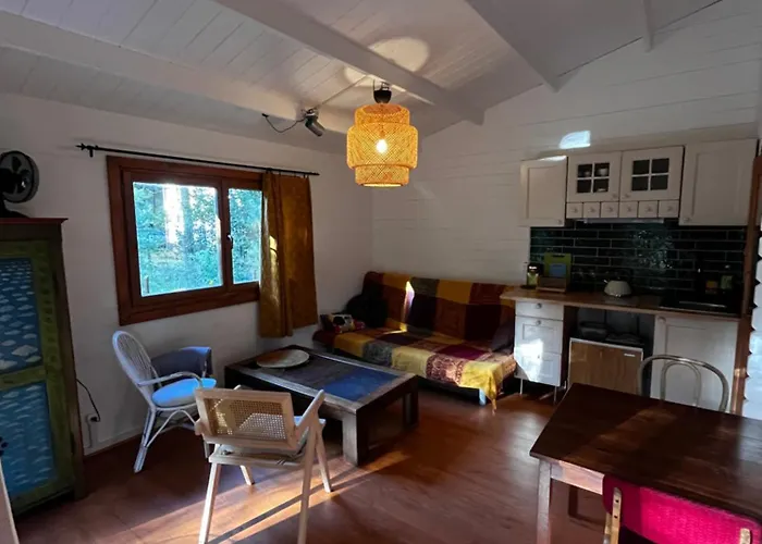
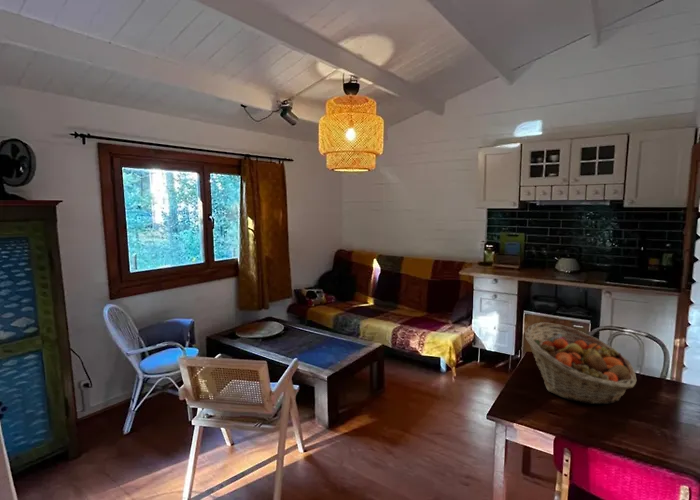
+ fruit basket [524,321,637,405]
